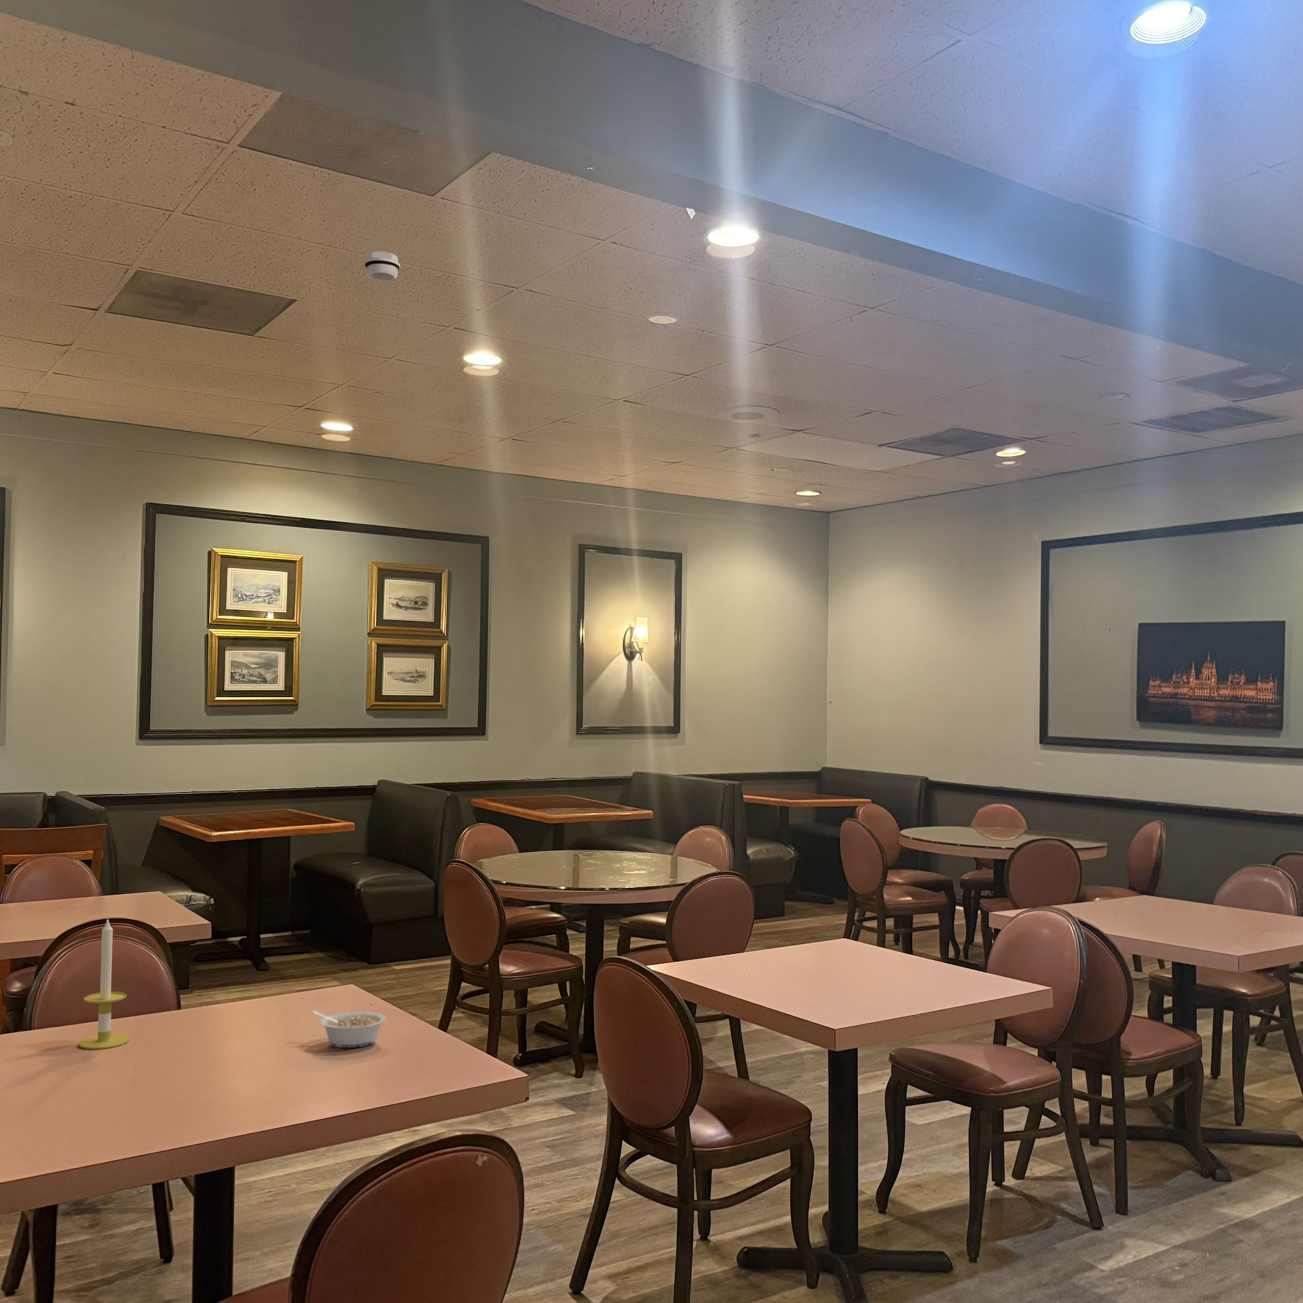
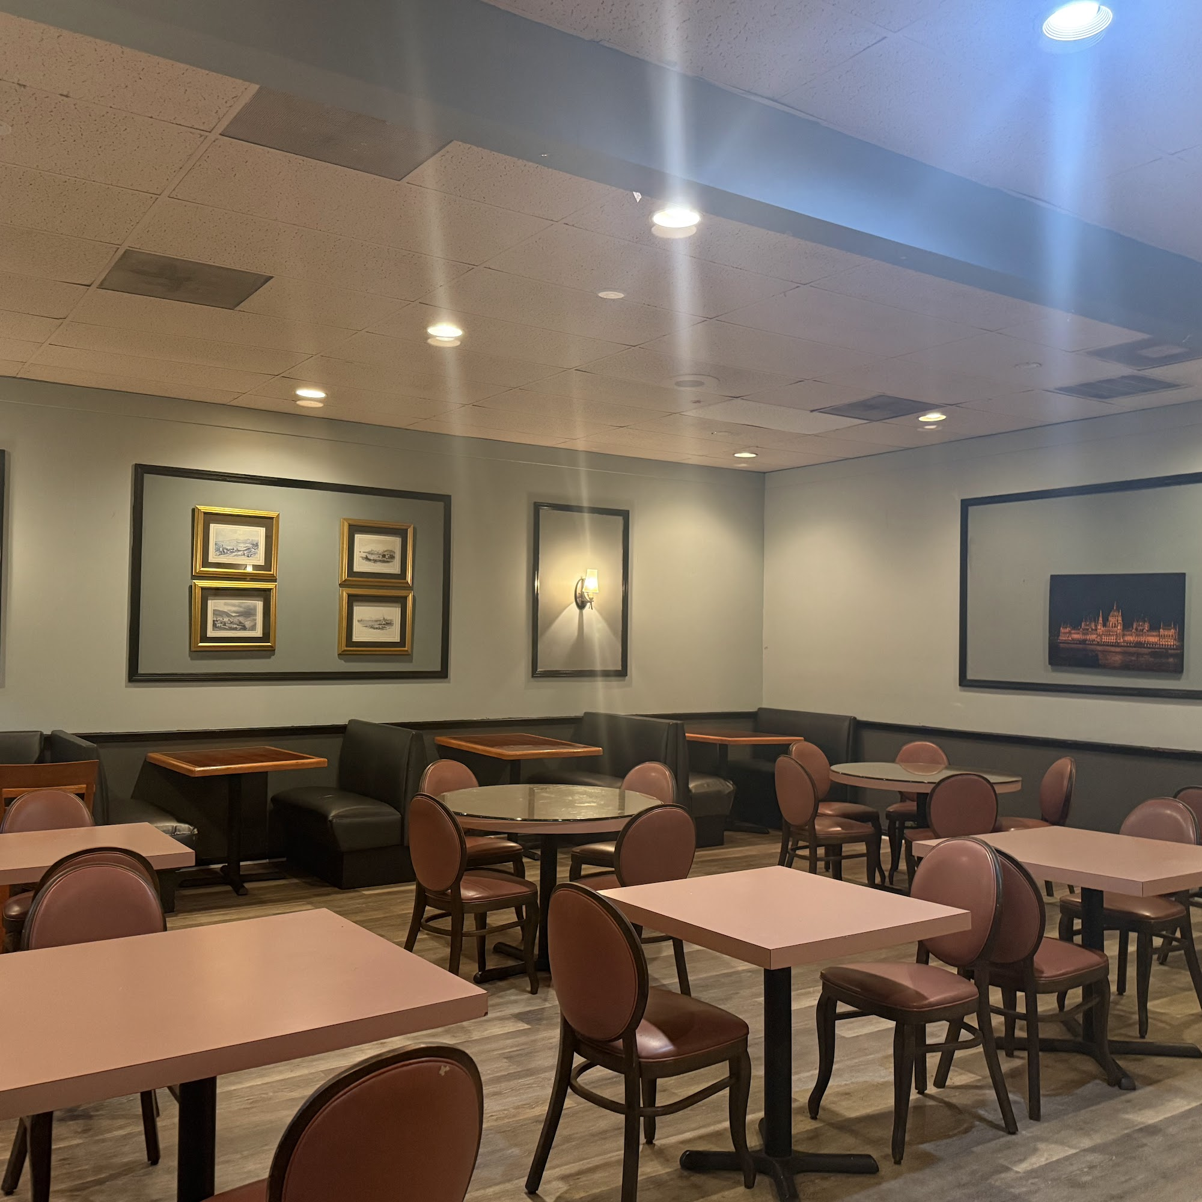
- smoke detector [364,251,401,282]
- candle [78,916,130,1050]
- legume [313,1011,387,1049]
